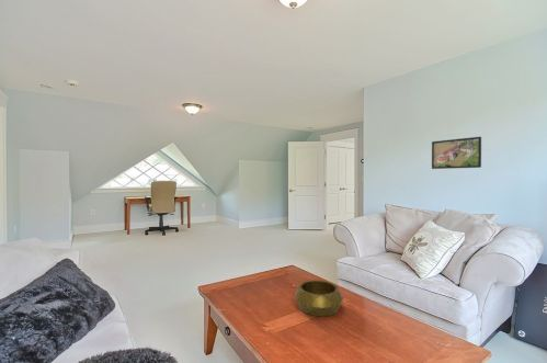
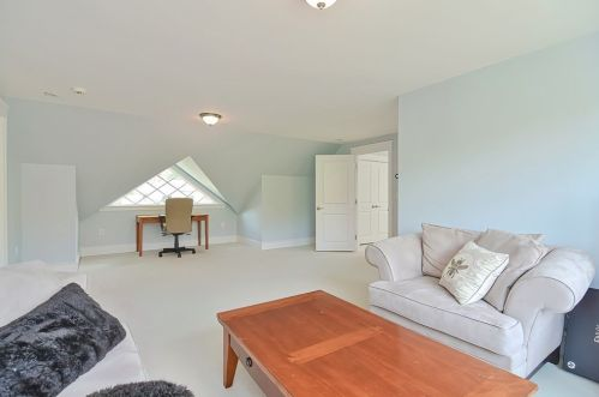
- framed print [431,136,482,170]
- decorative bowl [294,279,344,317]
